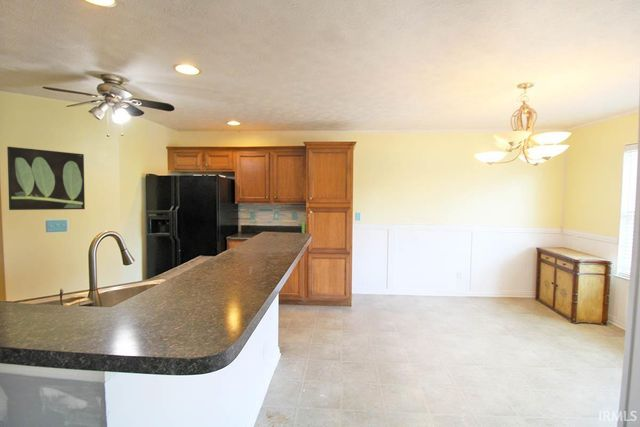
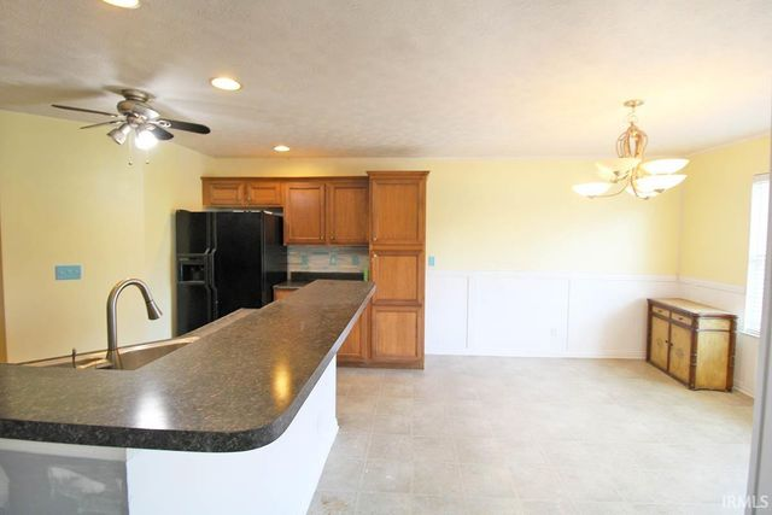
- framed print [6,146,86,211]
